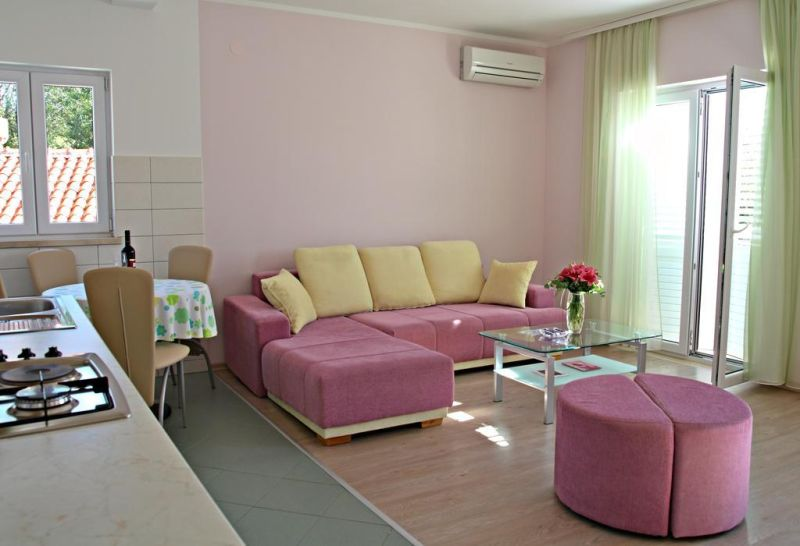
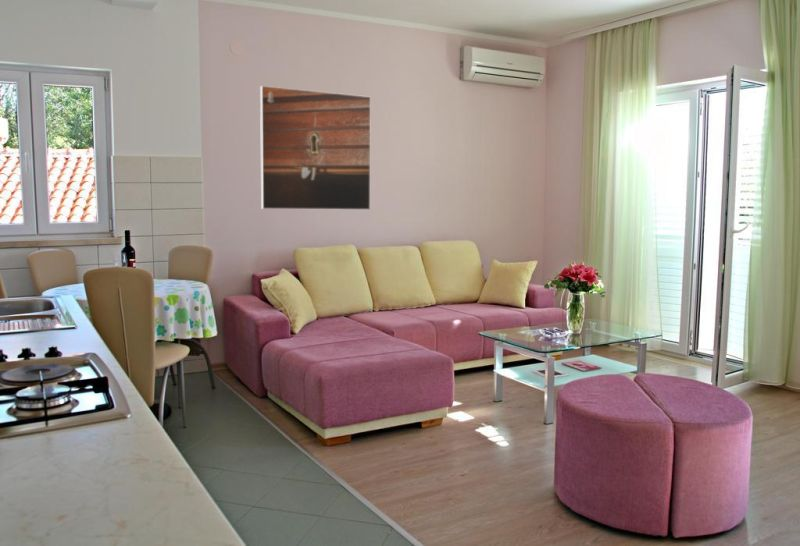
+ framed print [259,85,372,211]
